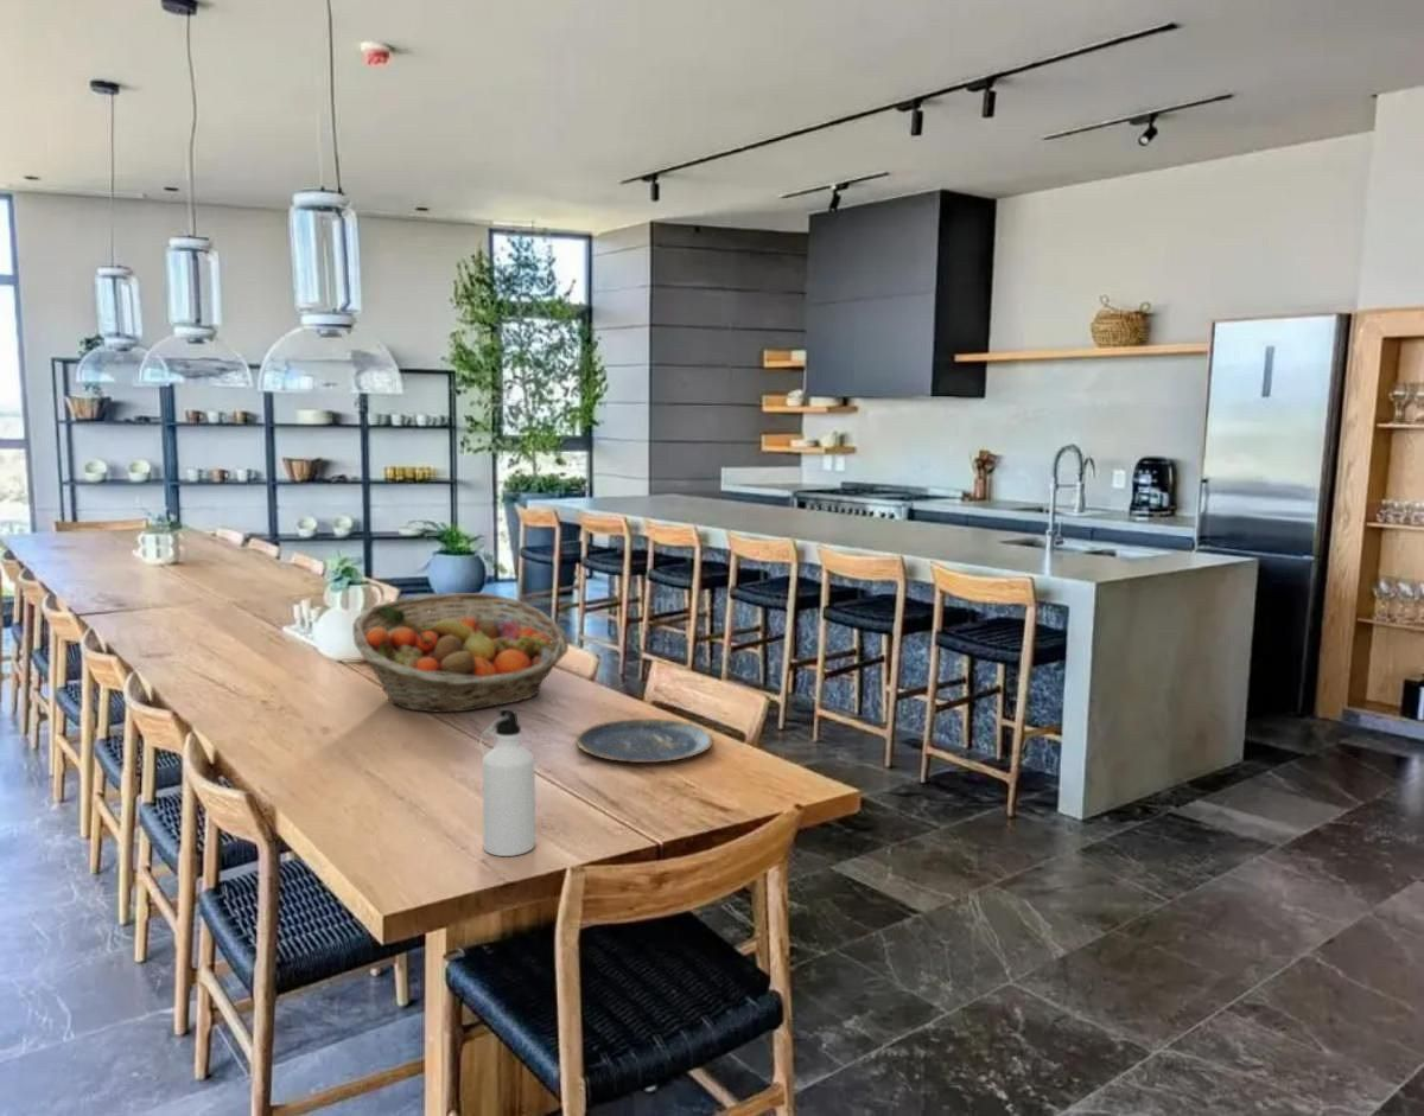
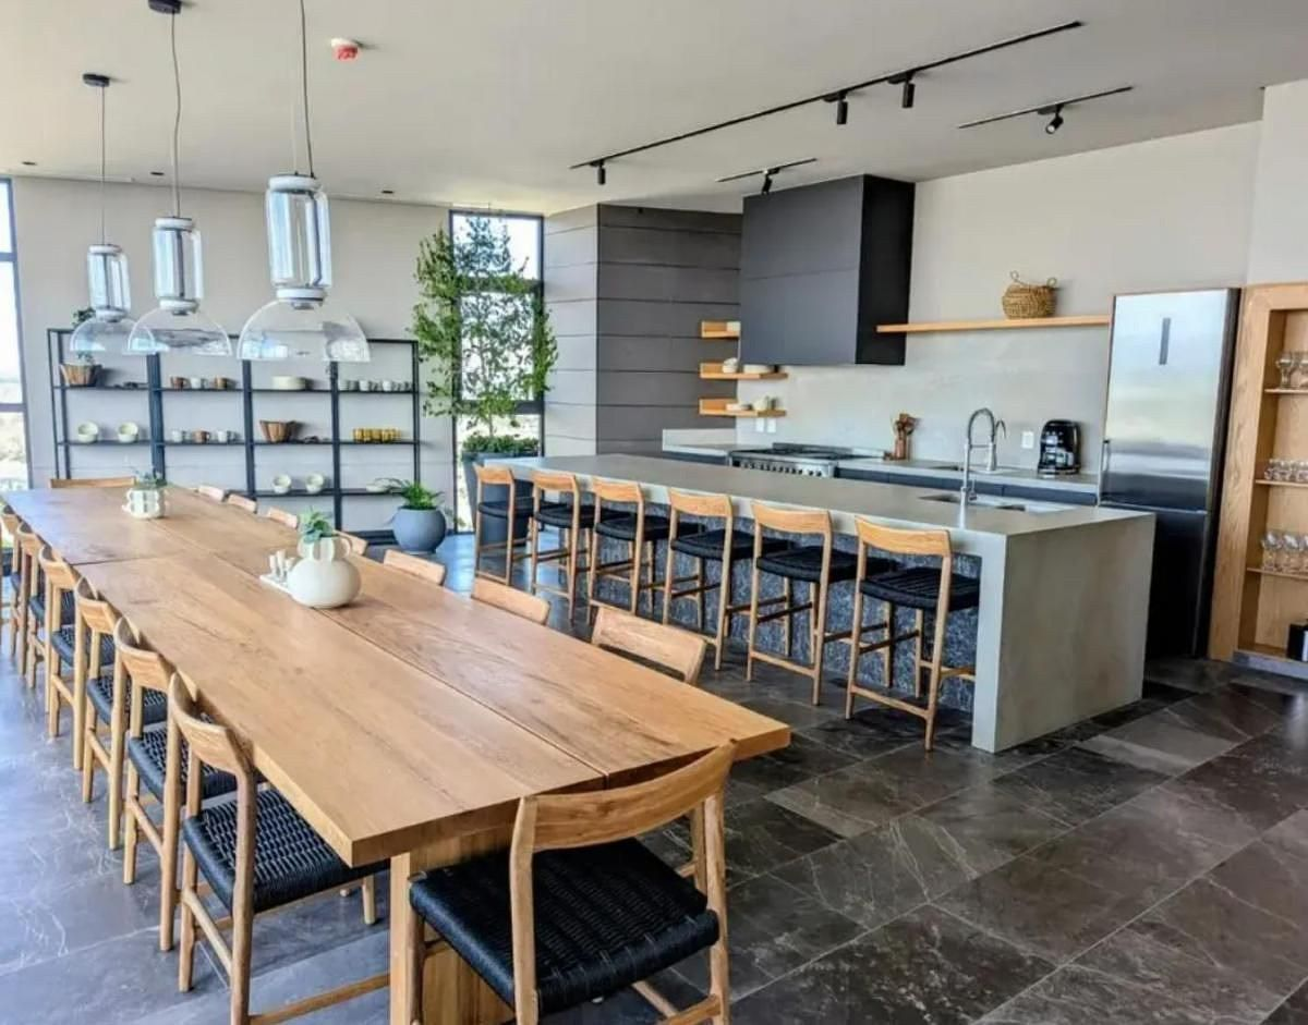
- plate [576,718,714,764]
- water bottle [478,707,536,857]
- fruit basket [351,592,570,714]
